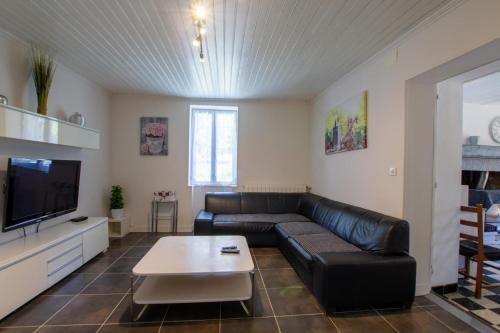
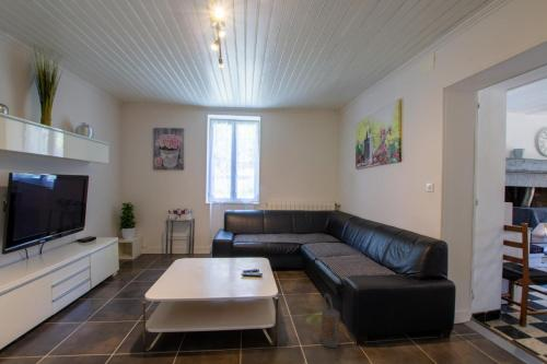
+ watering can [321,293,340,349]
